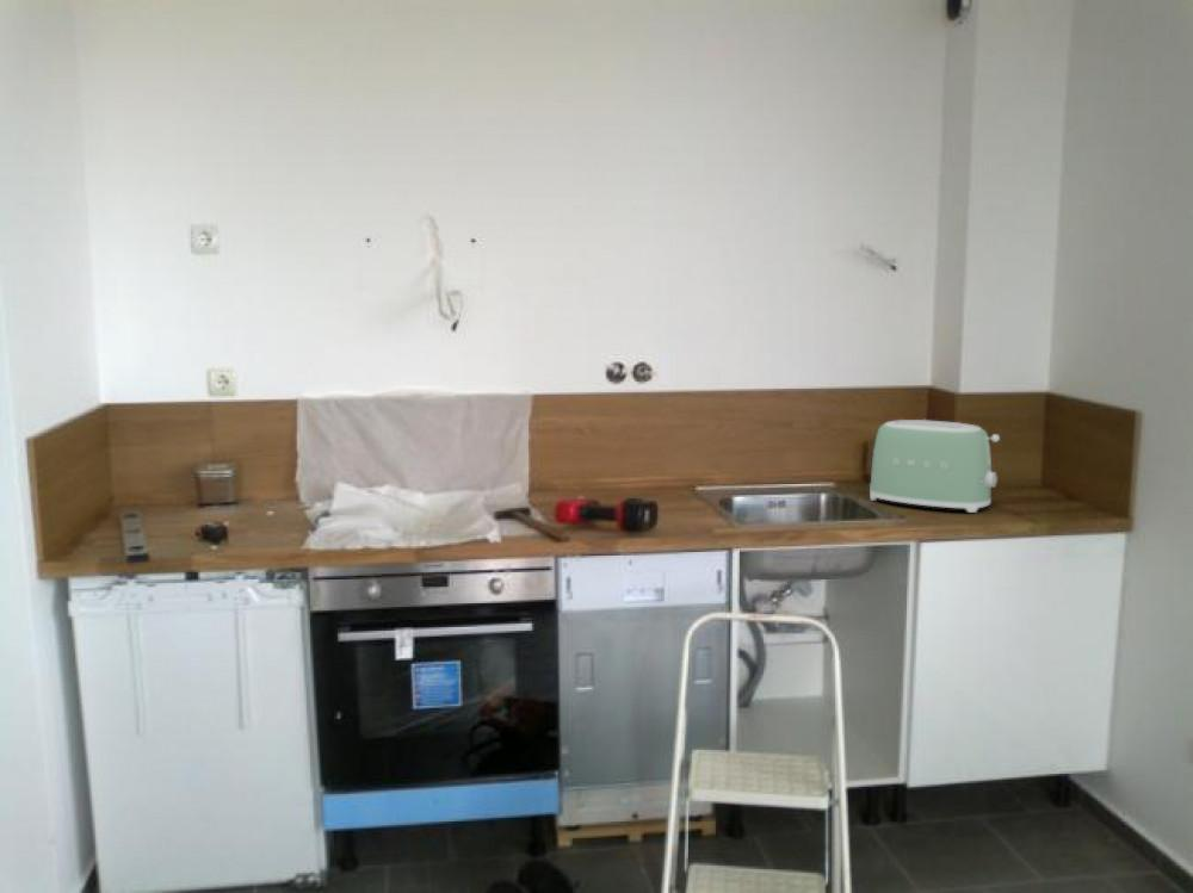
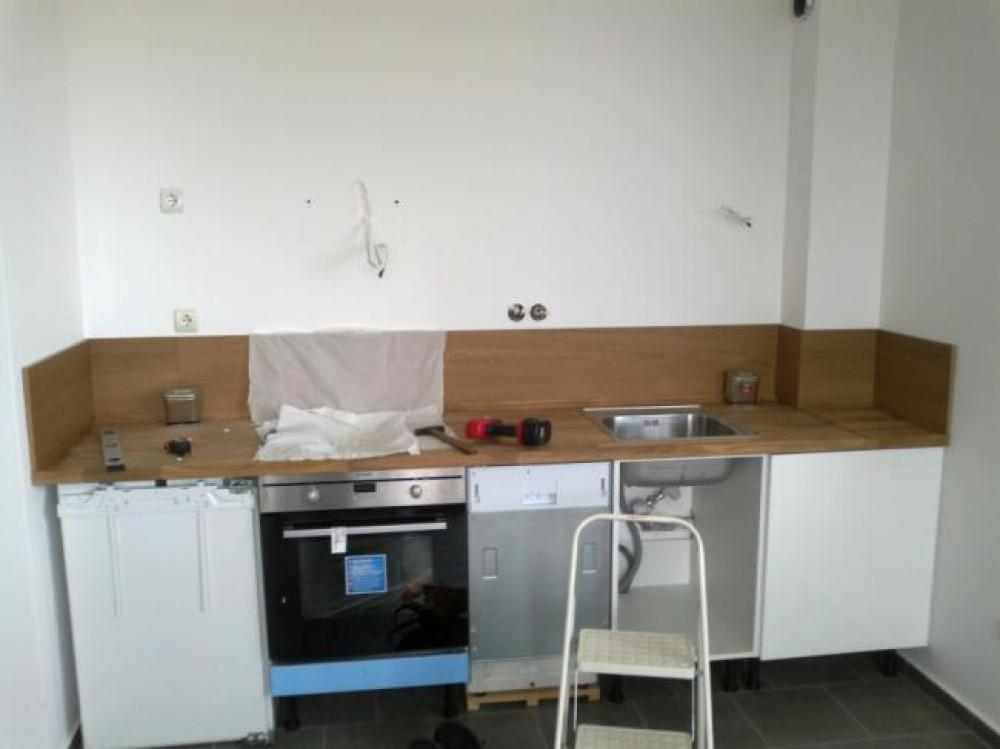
- toaster [869,418,1001,514]
